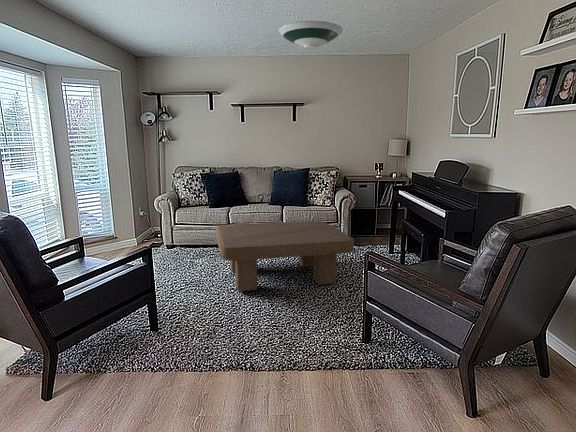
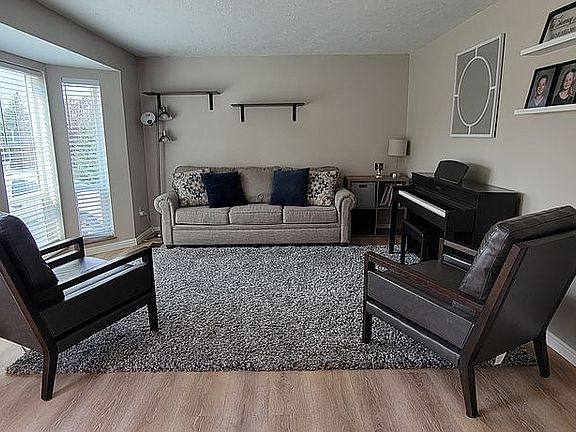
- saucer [277,20,344,50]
- coffee table [215,220,355,292]
